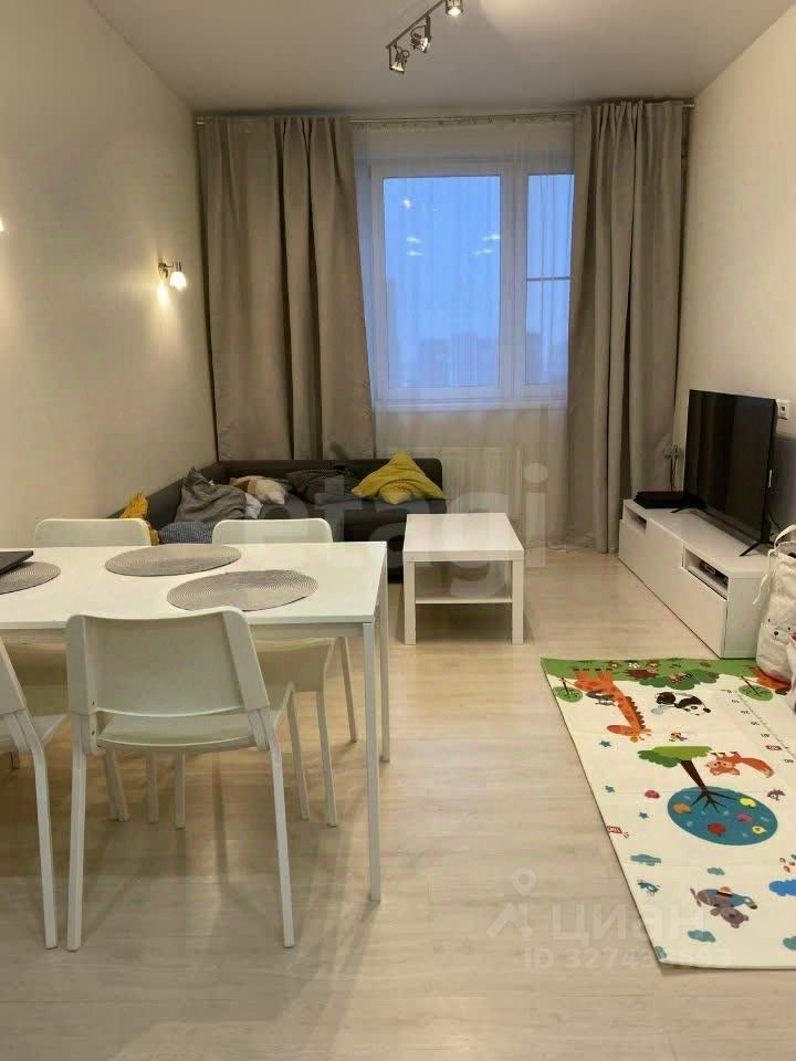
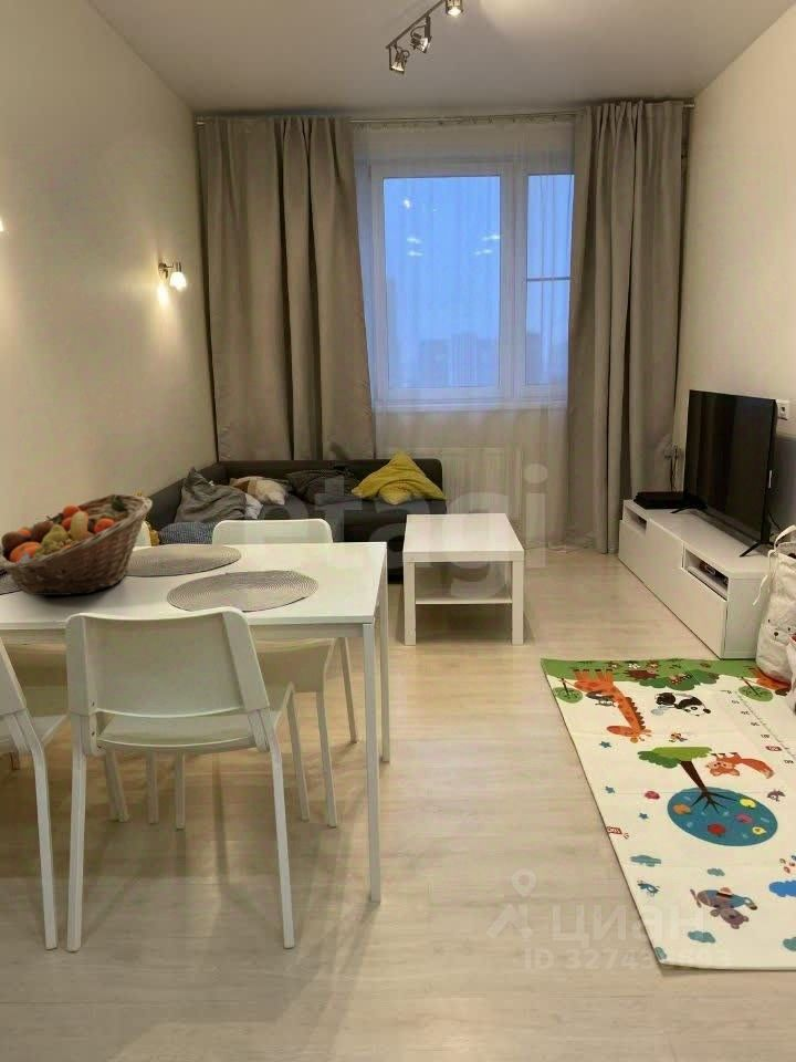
+ fruit basket [0,492,154,596]
